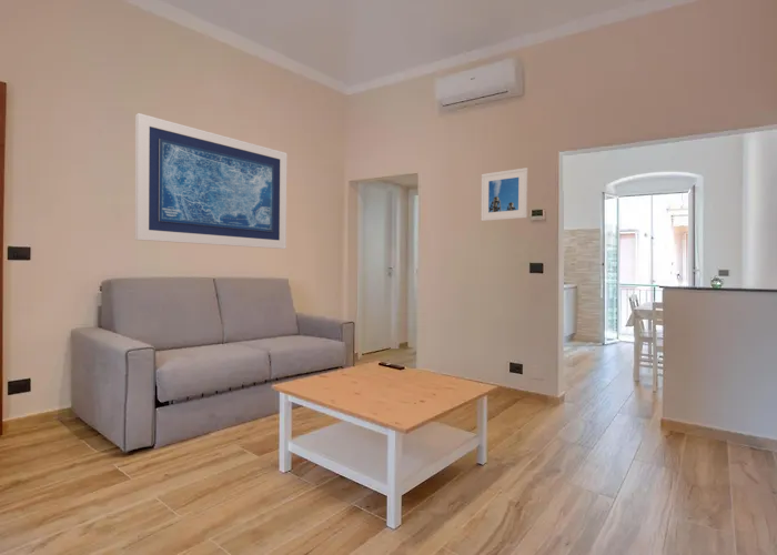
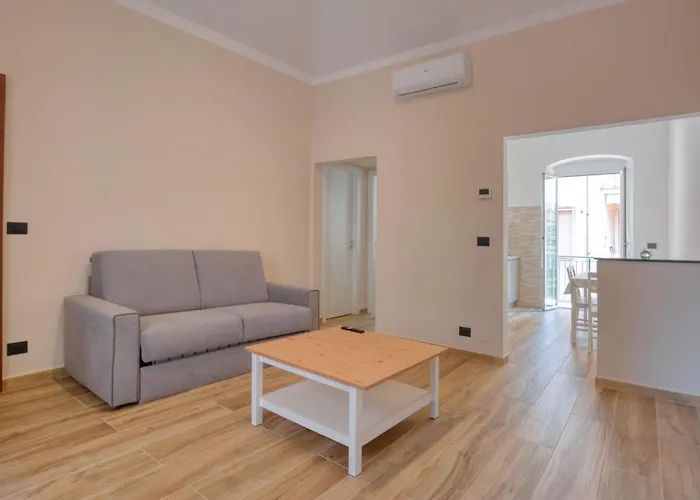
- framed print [480,167,528,222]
- wall art [134,112,287,250]
